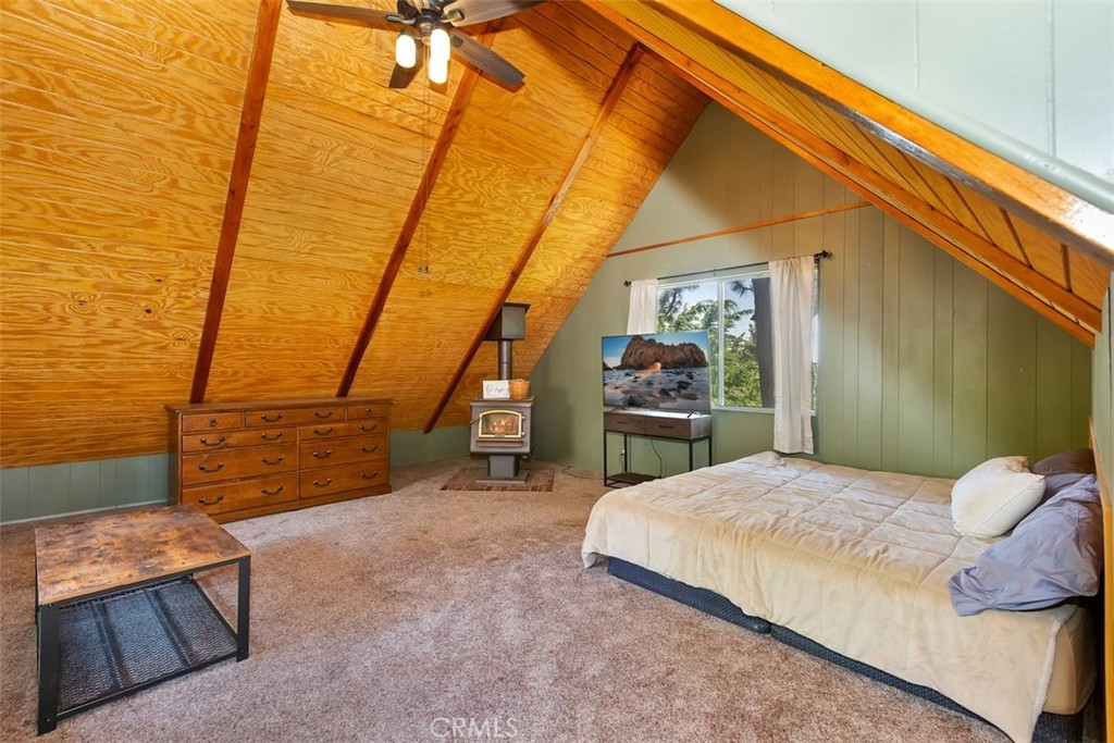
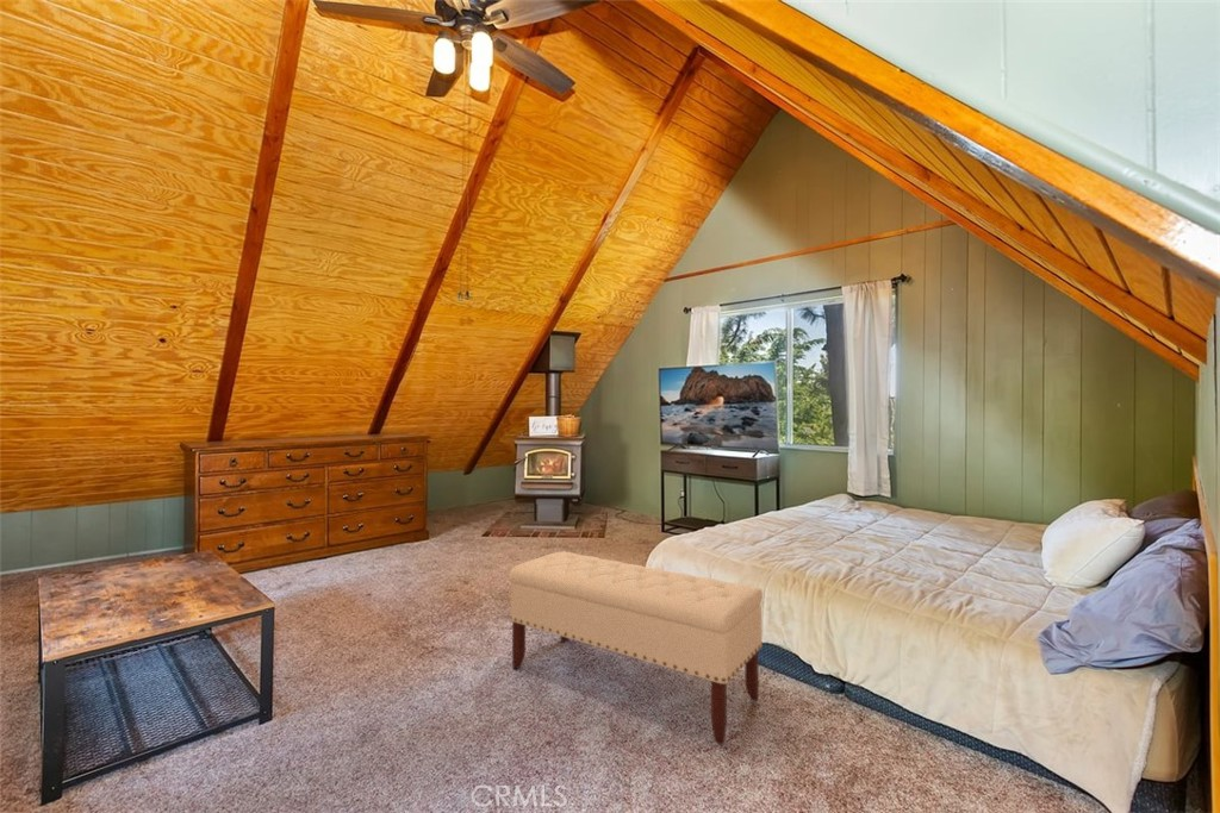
+ bench [508,550,764,746]
